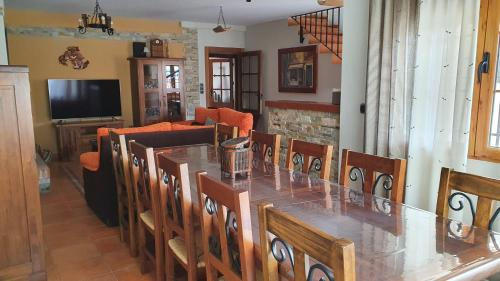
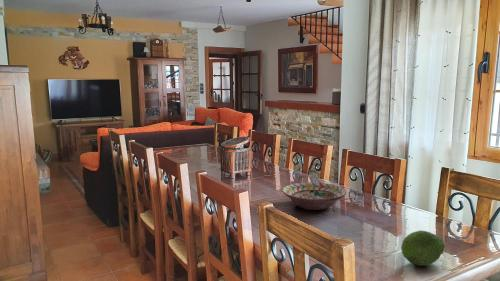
+ decorative bowl [281,181,347,211]
+ fruit [400,229,446,267]
